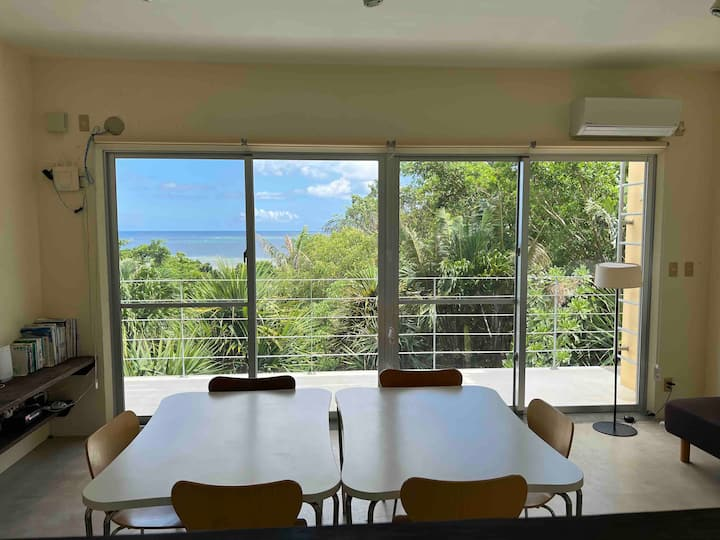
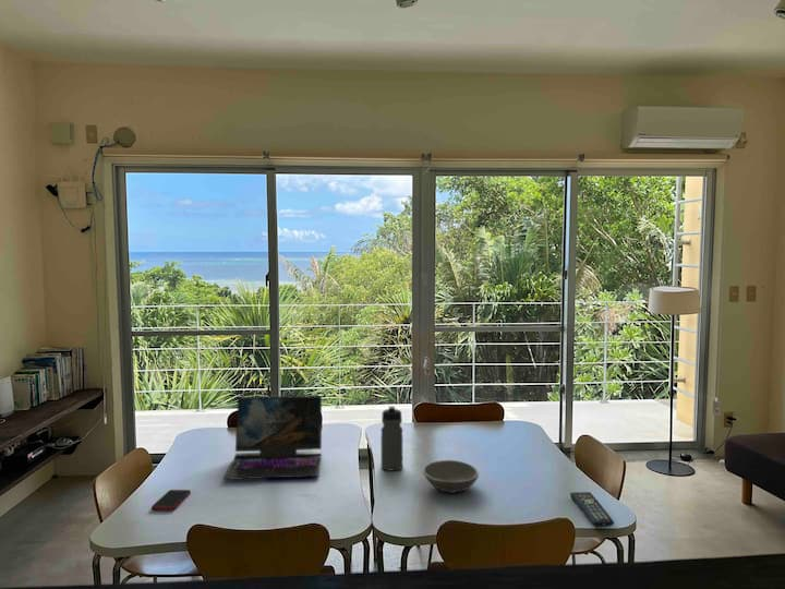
+ soup bowl [422,459,480,494]
+ cell phone [150,489,192,512]
+ remote control [569,491,615,528]
+ water bottle [381,405,403,472]
+ laptop [221,395,323,481]
